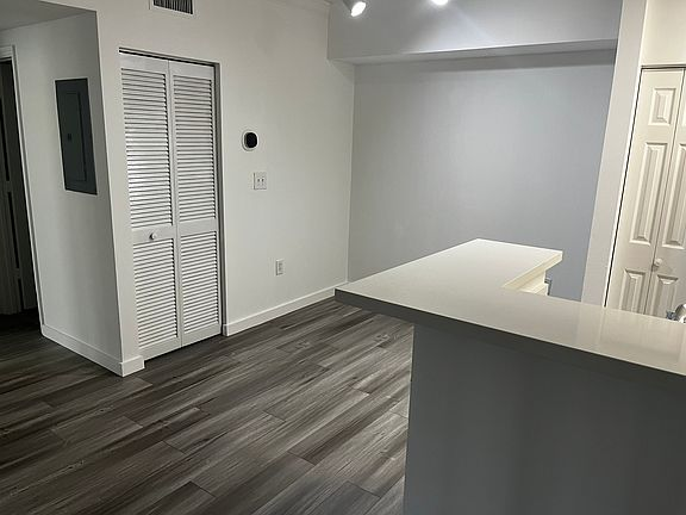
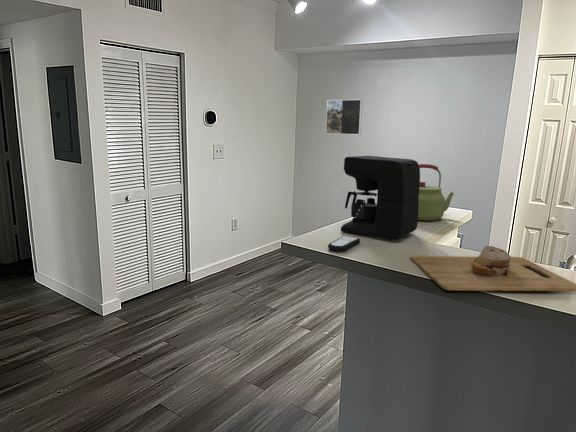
+ kettle [418,163,455,221]
+ coffee maker [340,155,421,241]
+ remote control [327,235,361,252]
+ cutting board [409,245,576,292]
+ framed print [325,99,364,136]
